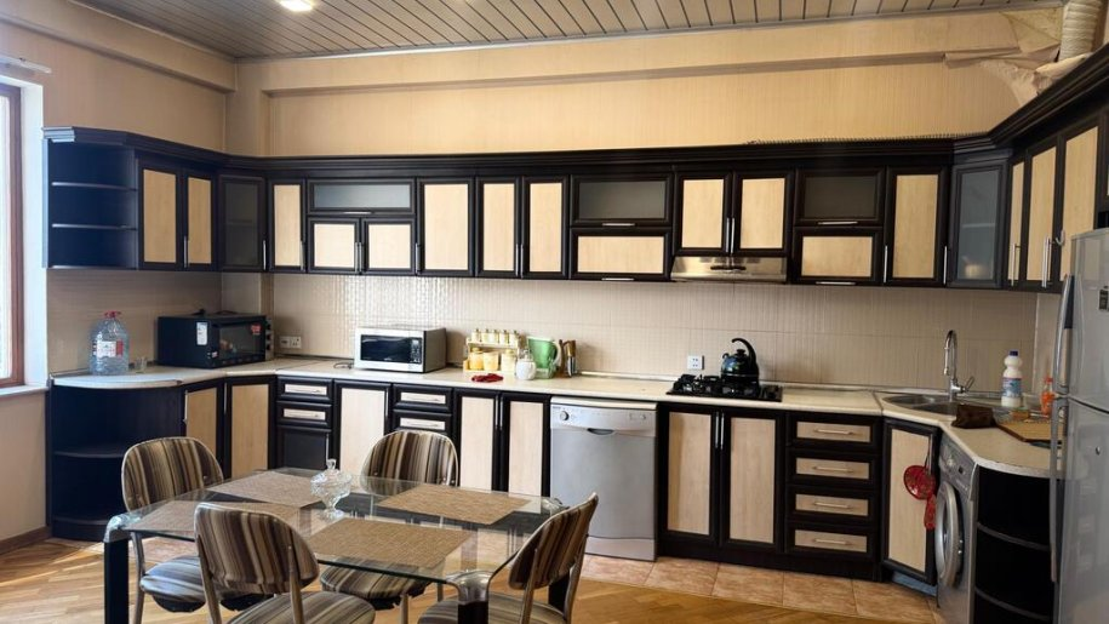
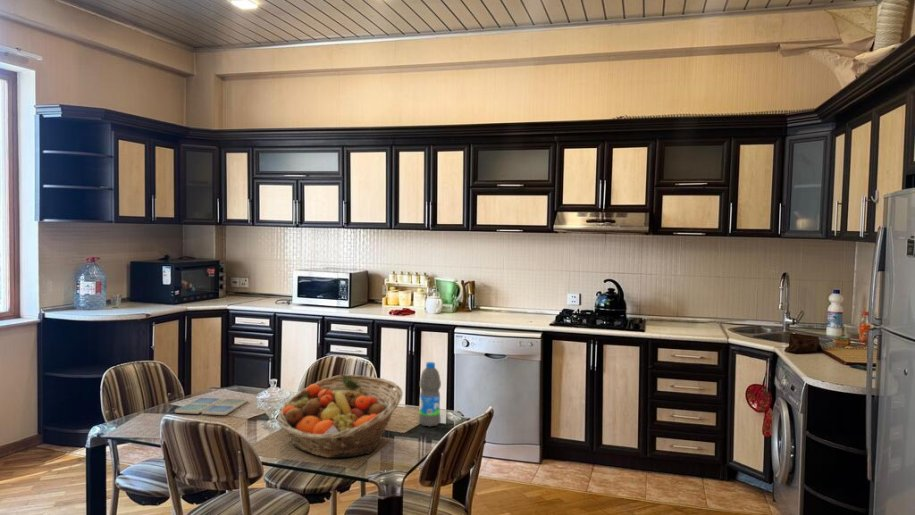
+ drink coaster [174,396,249,416]
+ water bottle [418,361,442,428]
+ fruit basket [276,373,404,459]
